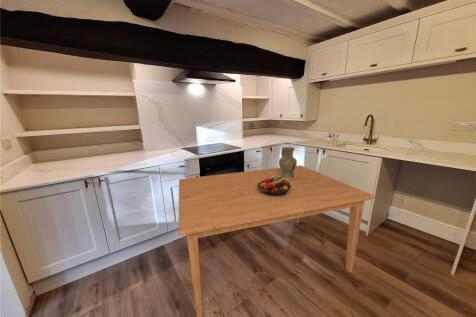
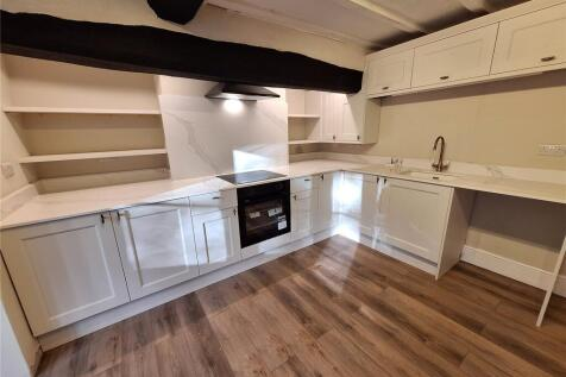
- dining table [178,164,376,317]
- vase [278,146,298,178]
- fruit bowl [257,173,292,197]
